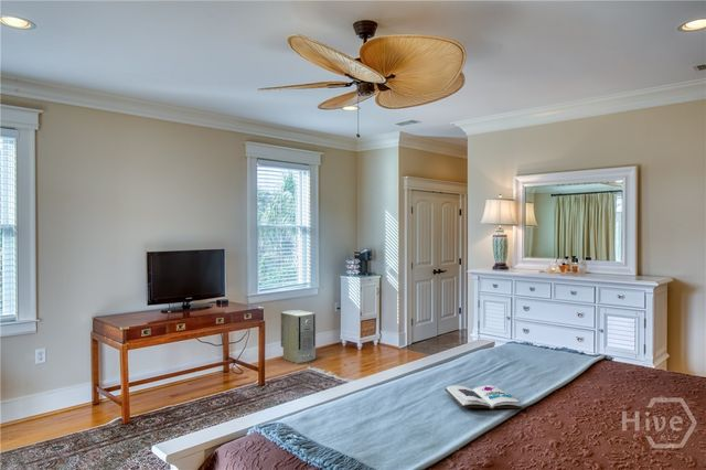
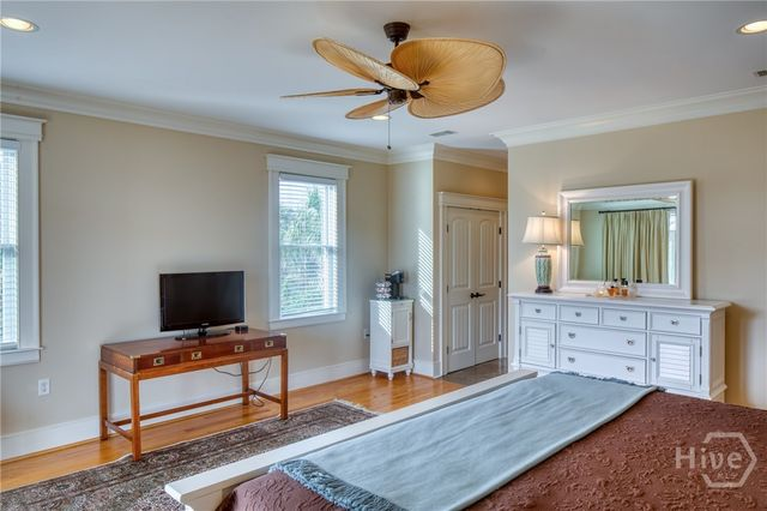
- air purifier [280,309,317,364]
- book [443,384,523,412]
